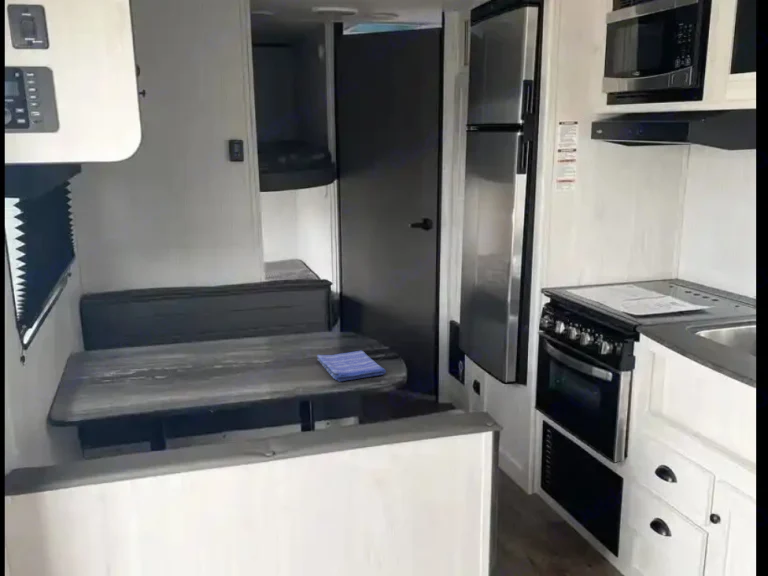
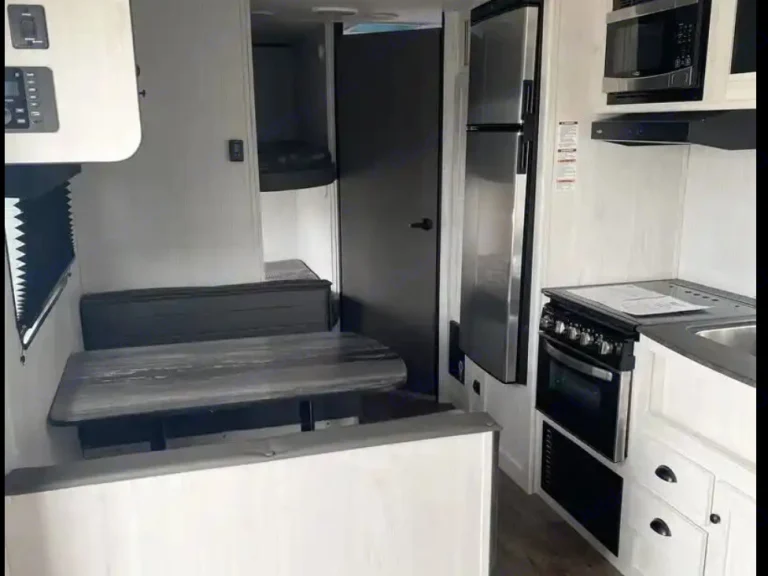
- dish towel [316,350,387,382]
